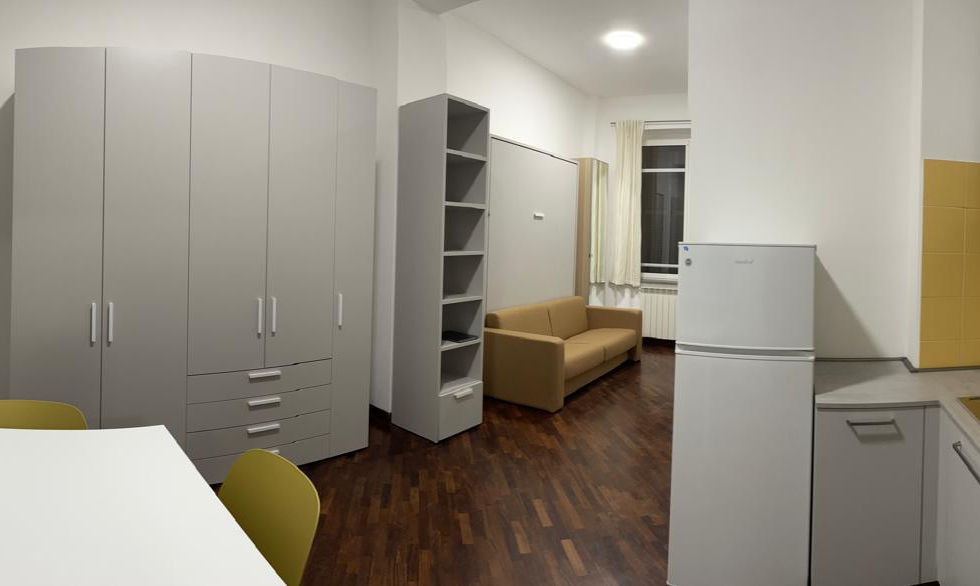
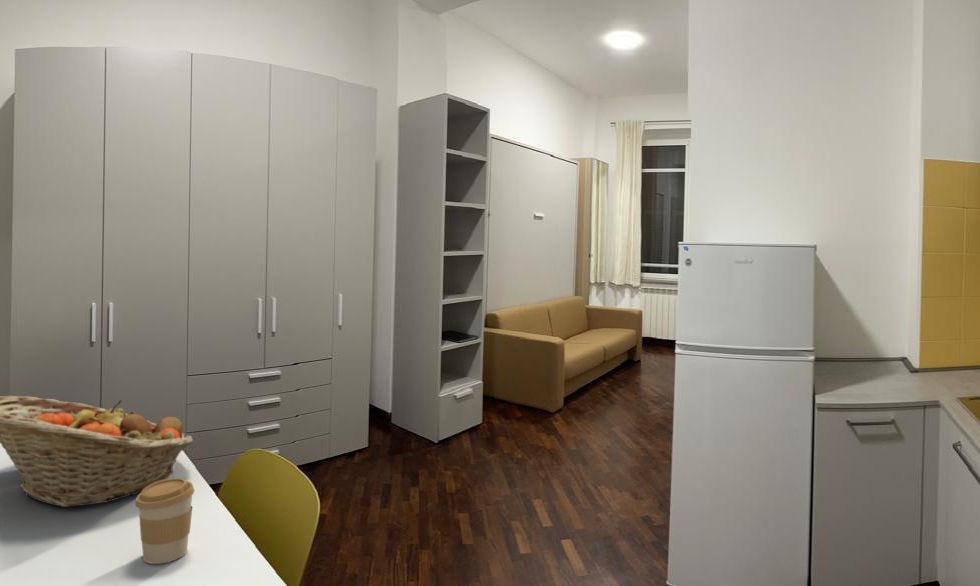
+ fruit basket [0,395,194,508]
+ coffee cup [135,477,195,565]
